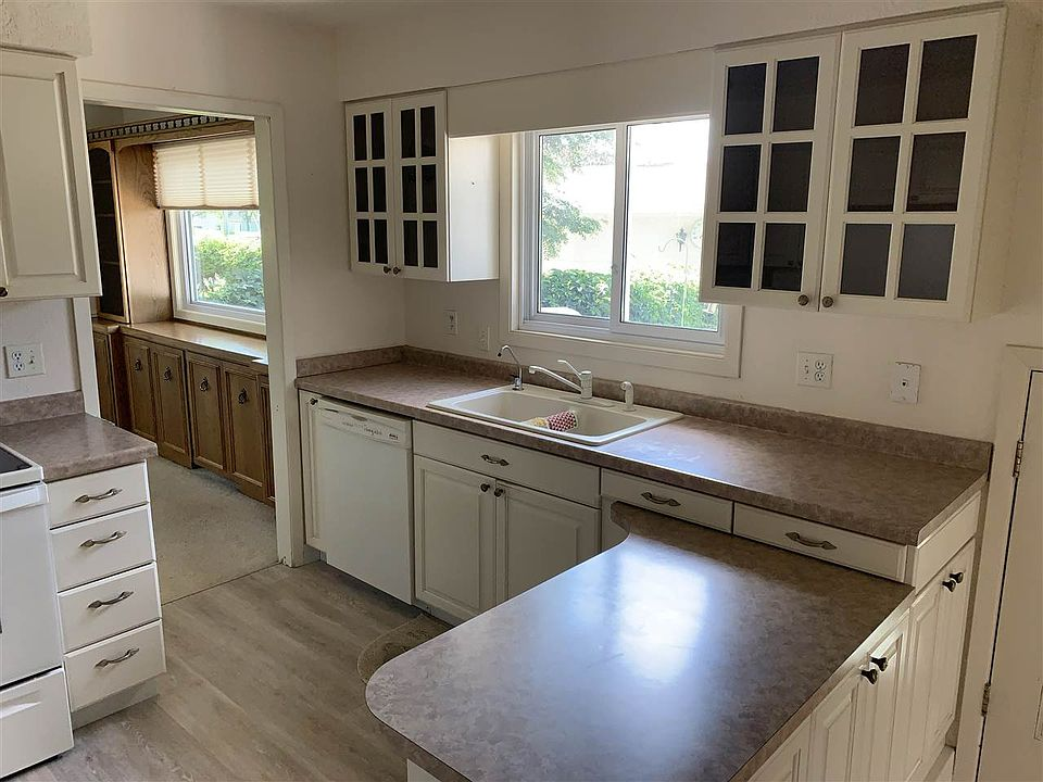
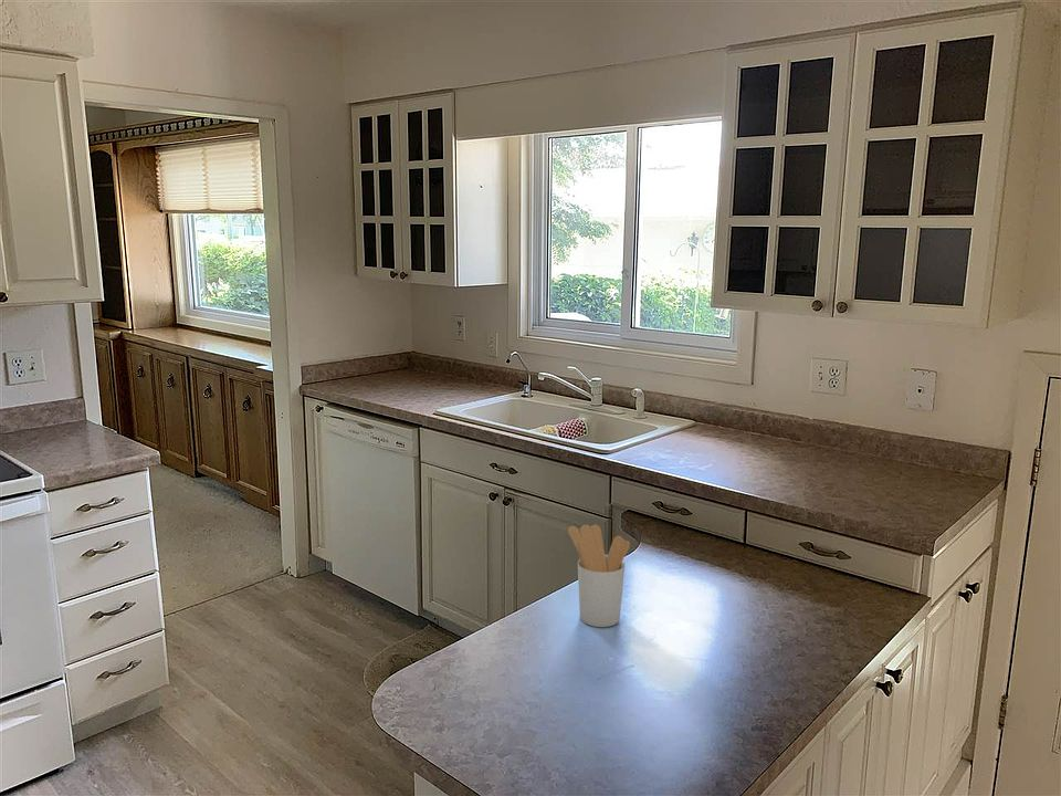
+ utensil holder [567,524,631,628]
